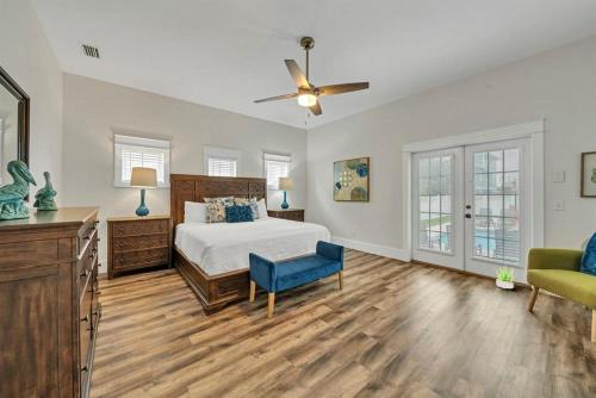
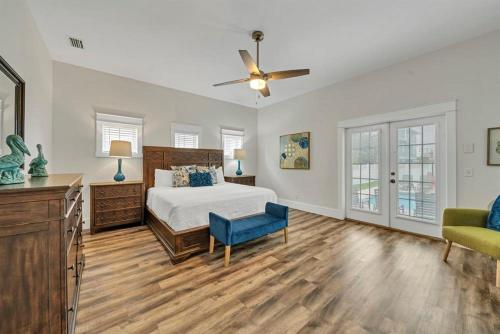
- potted plant [491,263,517,290]
